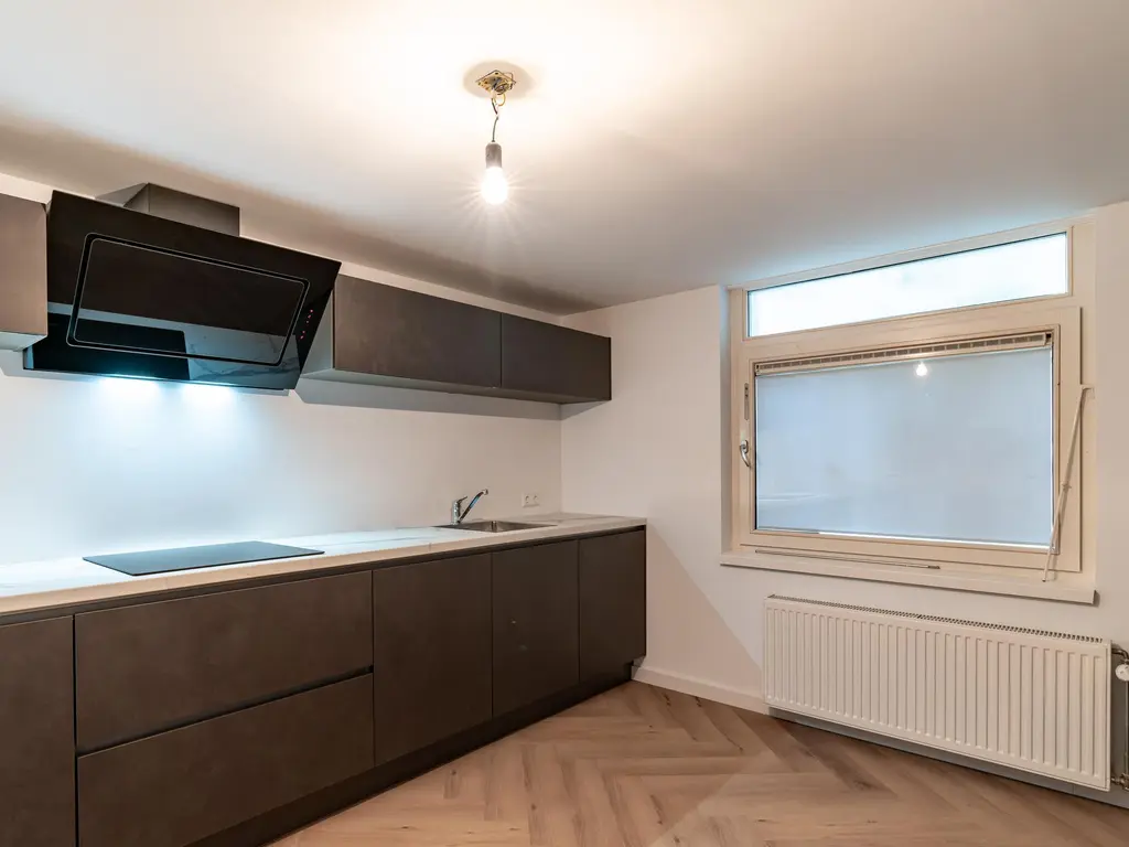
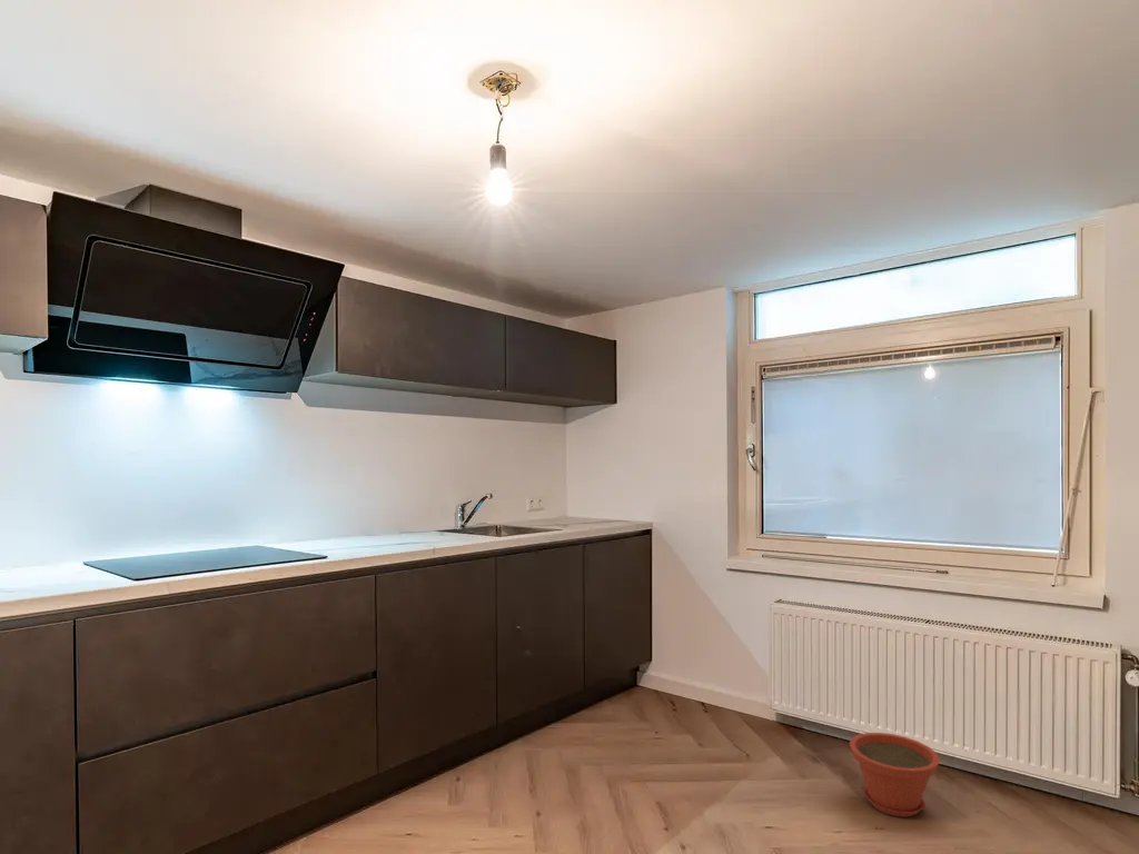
+ plant pot [849,732,941,818]
